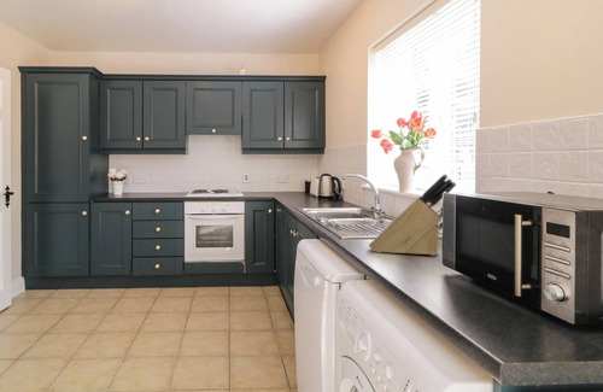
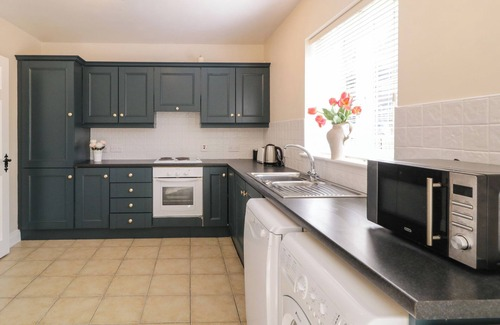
- knife block [368,172,457,257]
